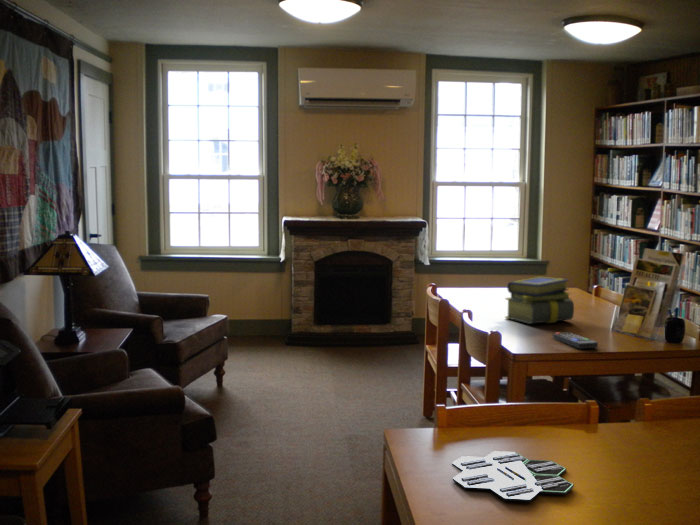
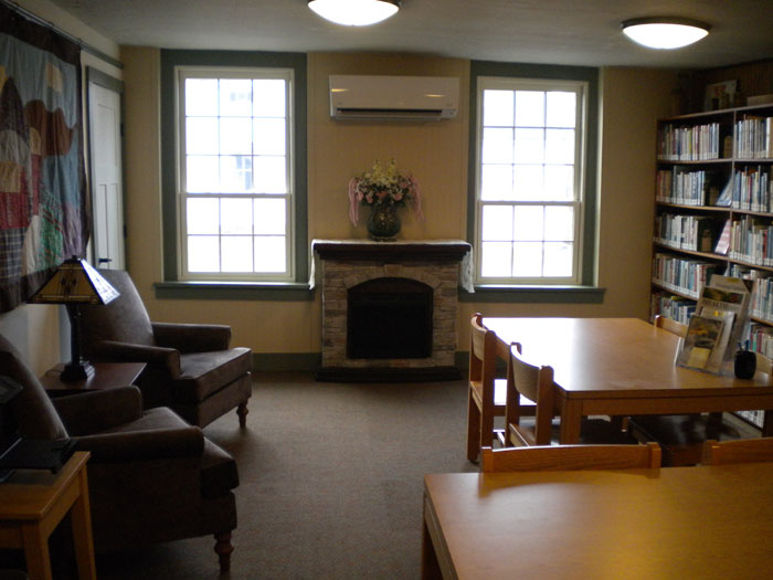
- remote control [552,331,599,350]
- board game [451,450,575,503]
- stack of books [504,276,575,325]
